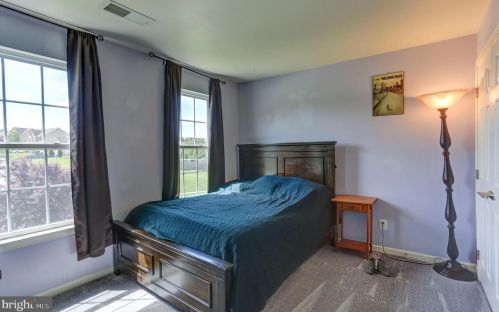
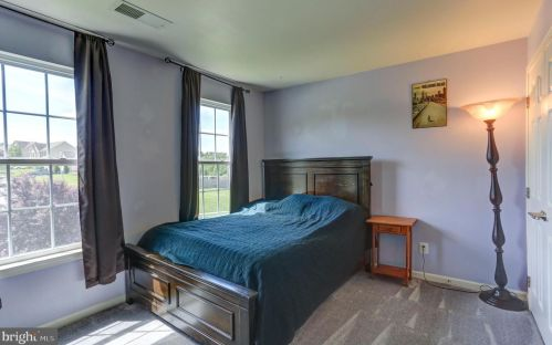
- boots [365,256,391,278]
